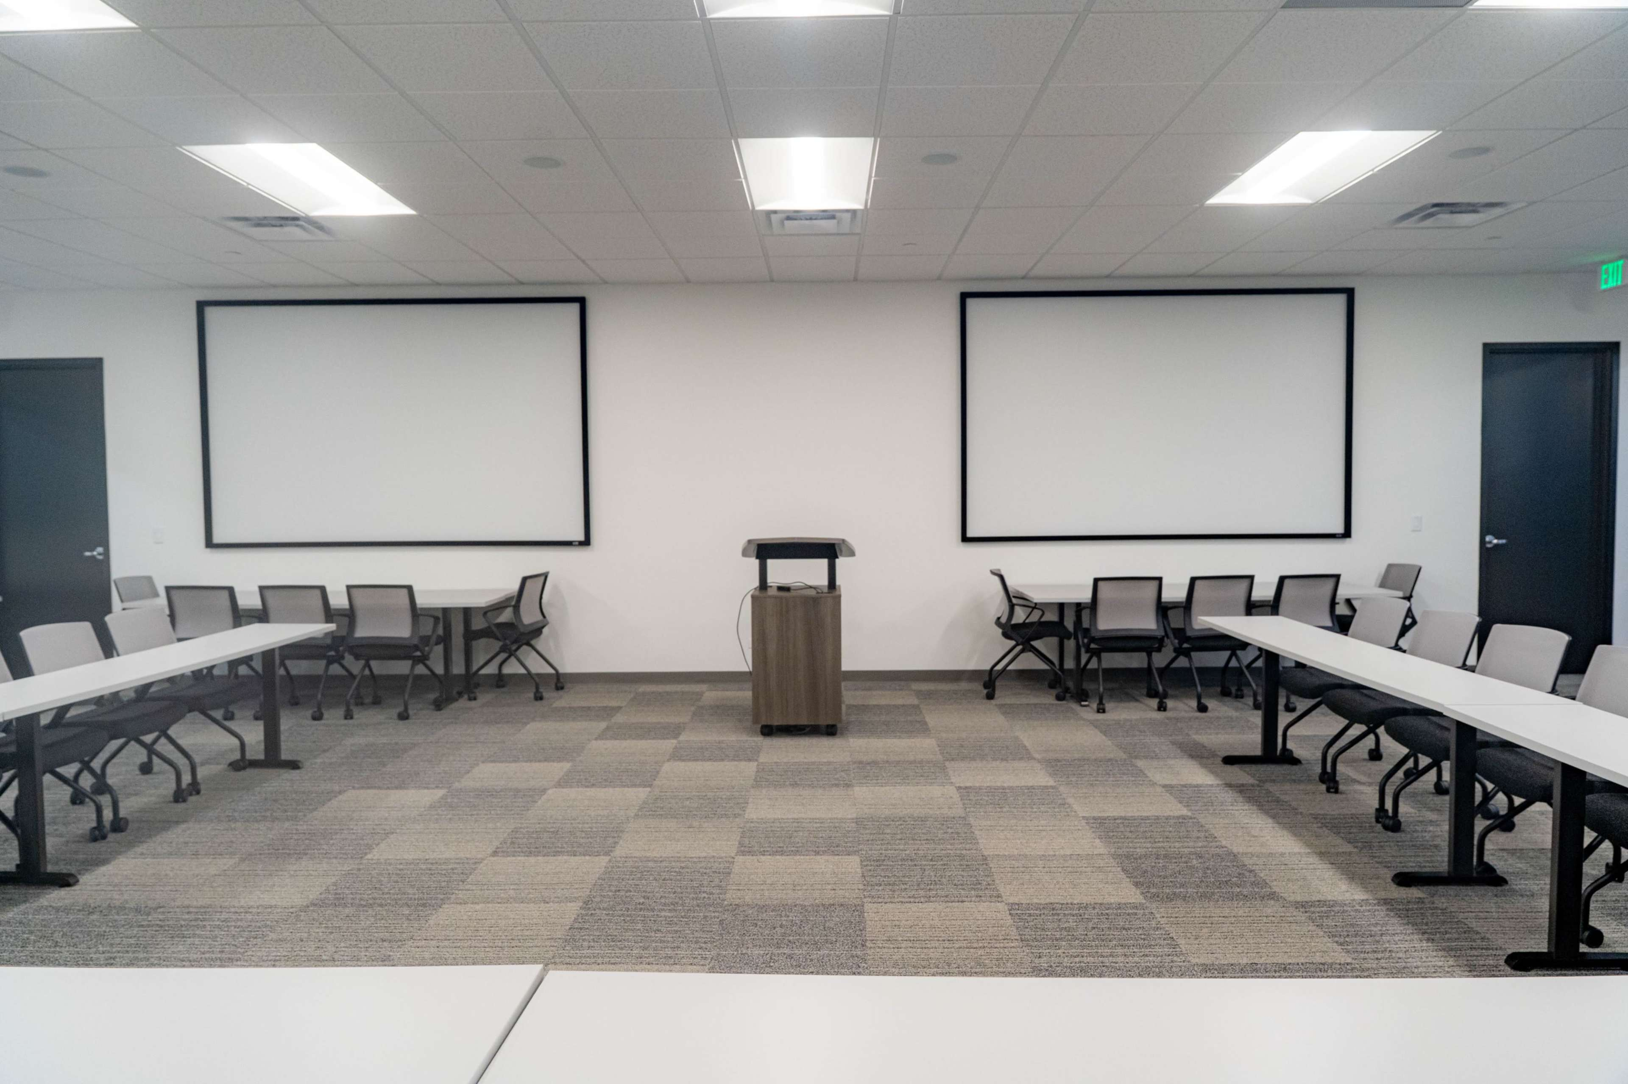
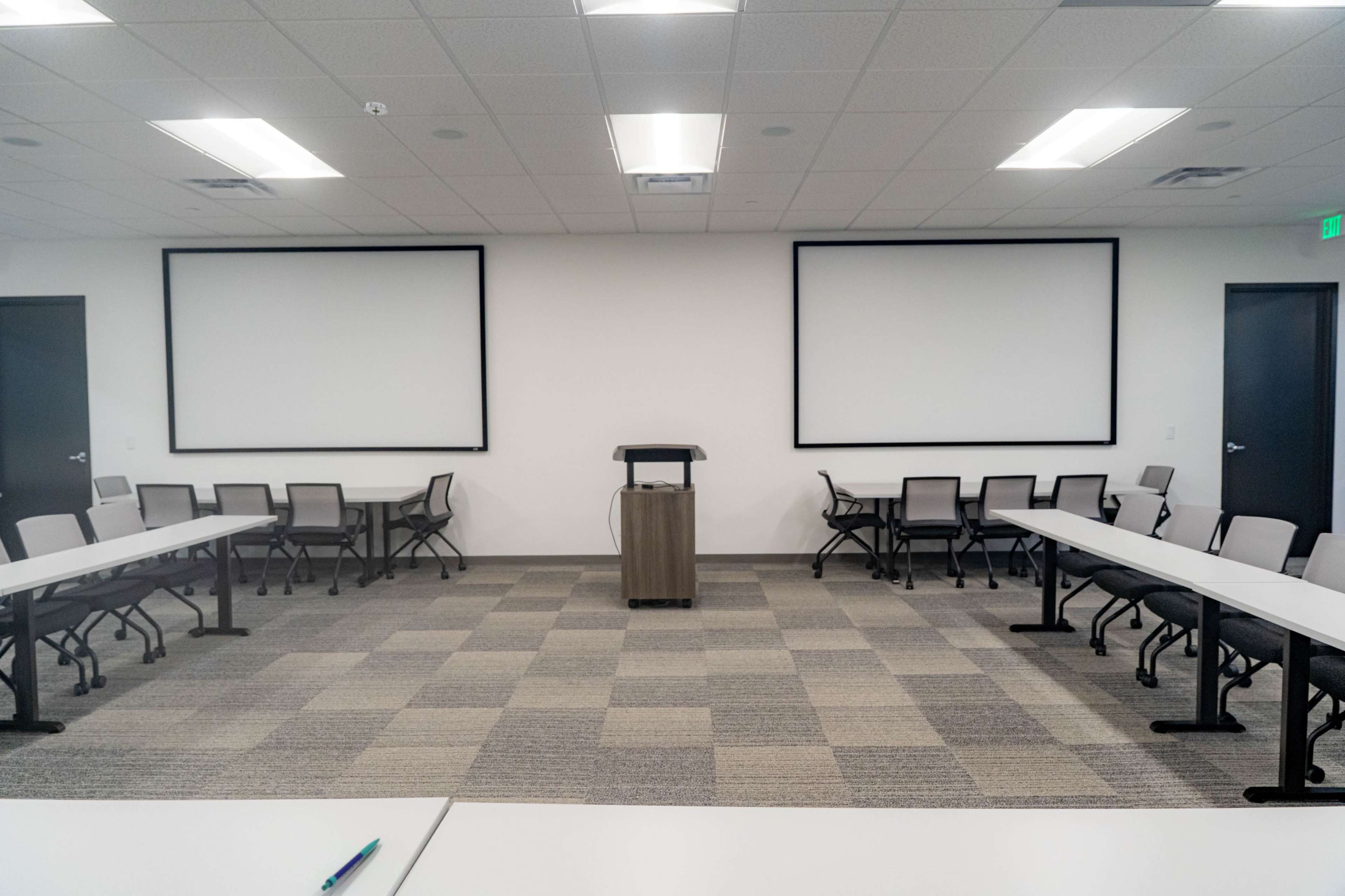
+ smoke detector [363,102,388,116]
+ pen [321,838,381,891]
